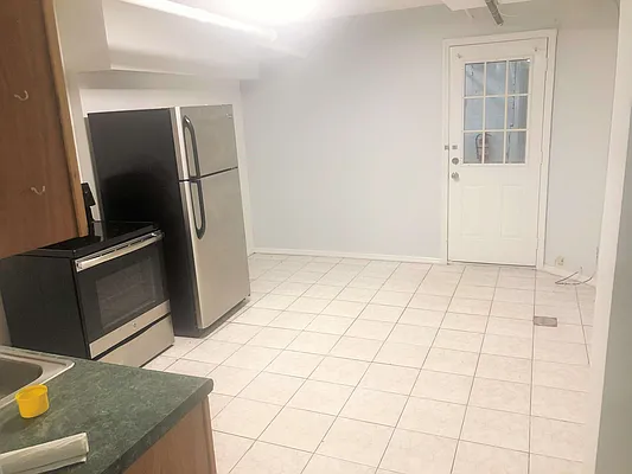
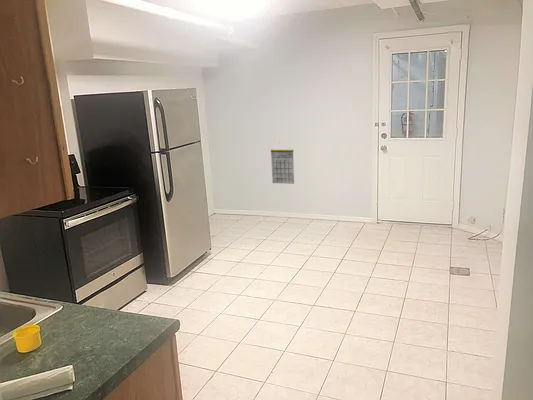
+ calendar [270,142,295,185]
